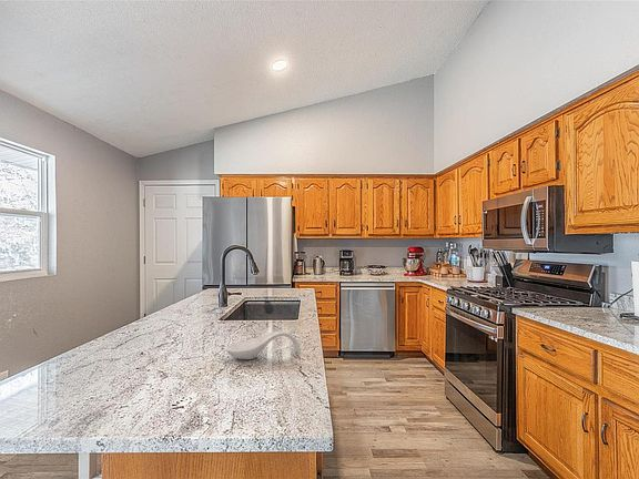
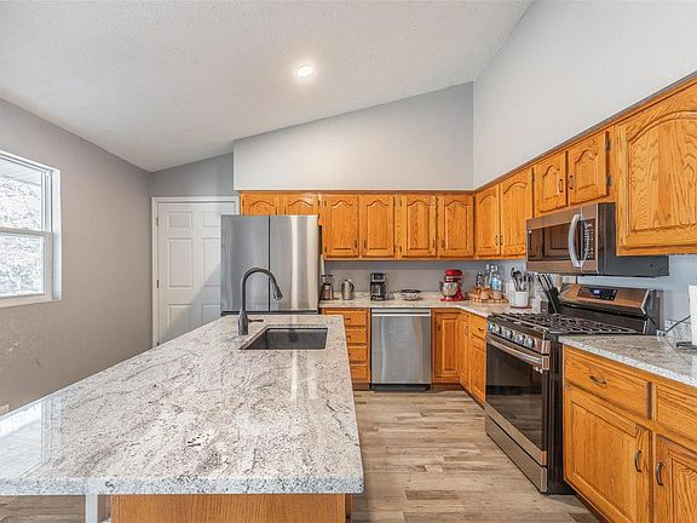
- spoon rest [225,329,302,360]
